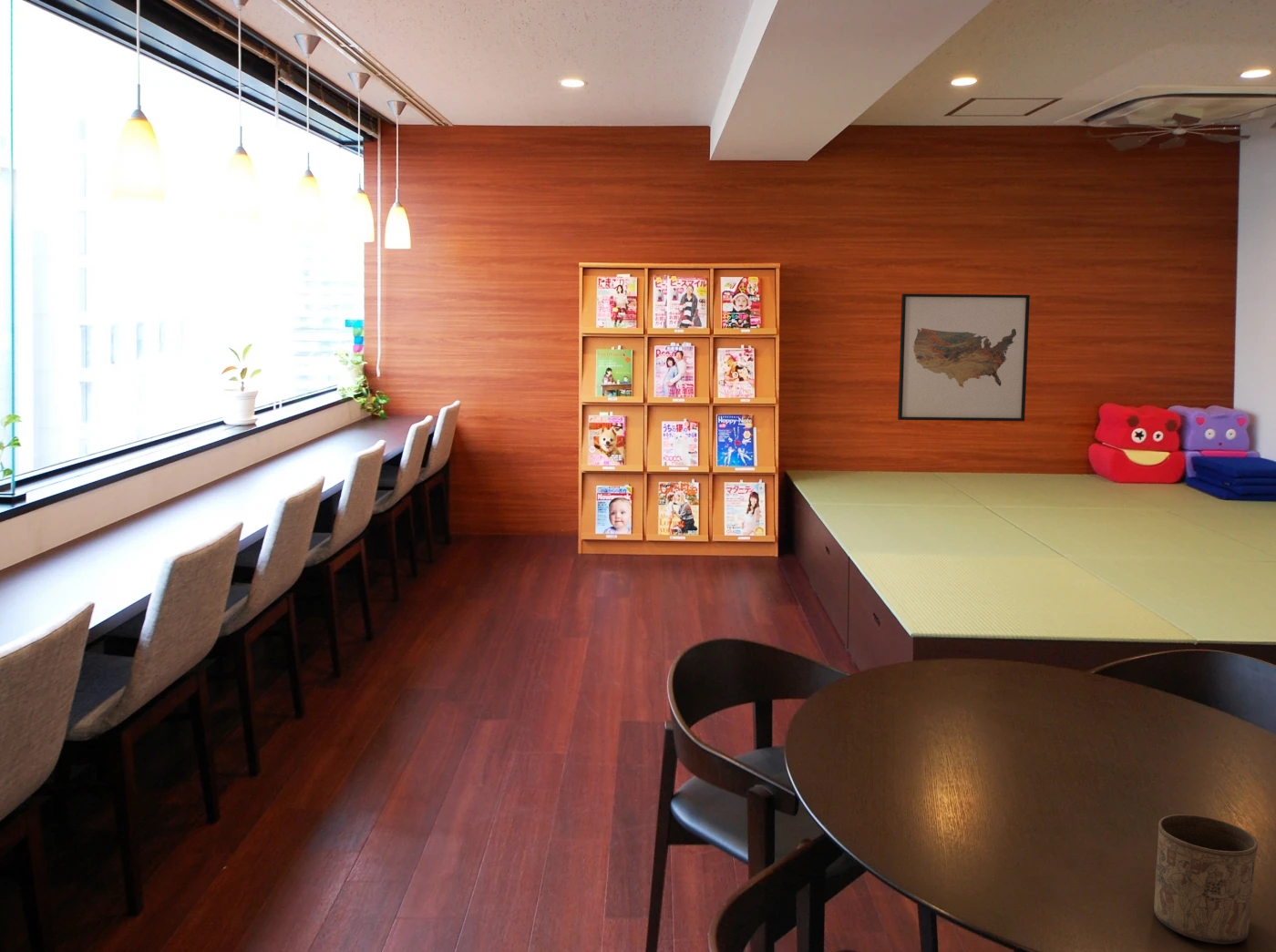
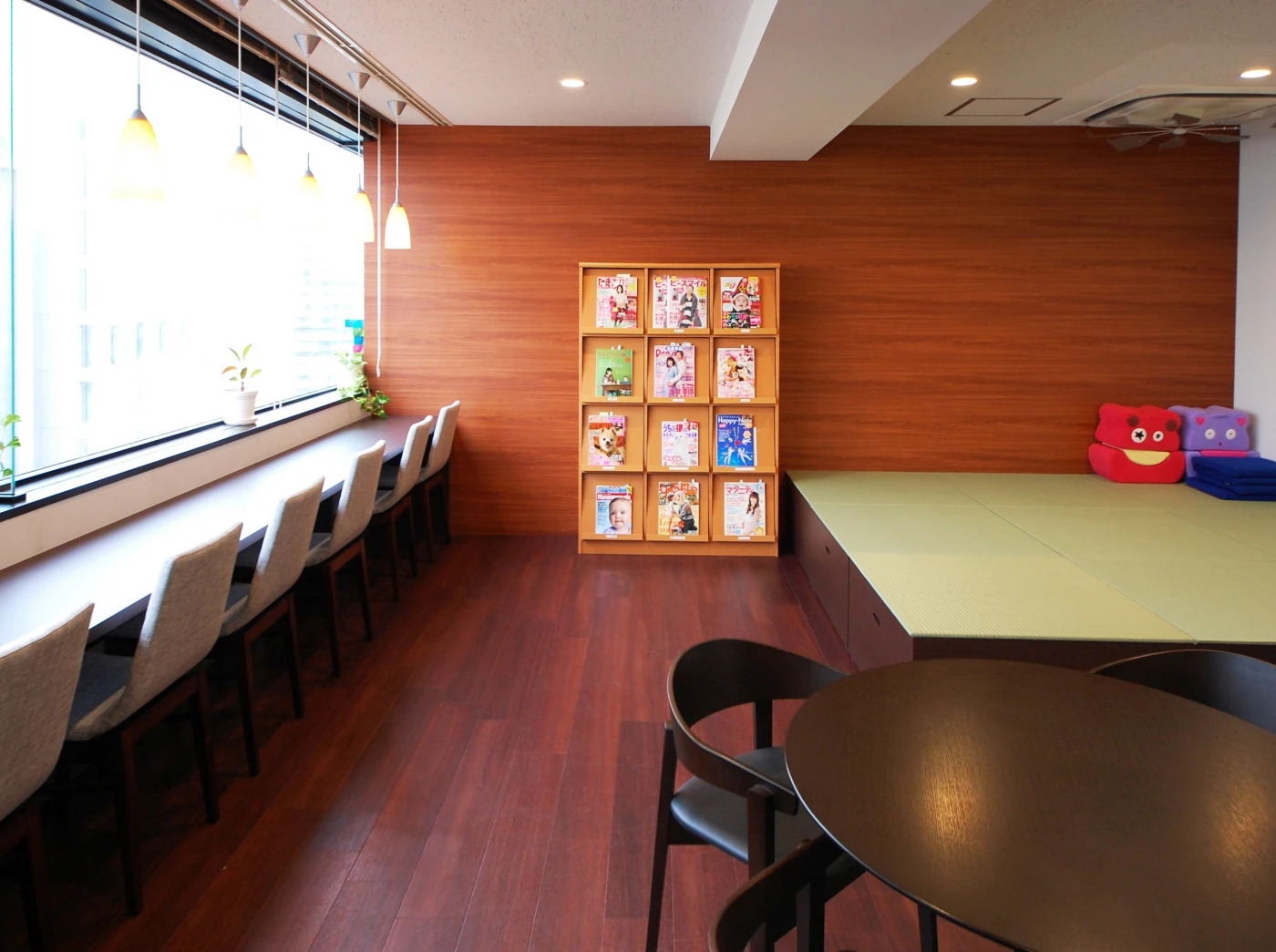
- wall art [897,293,1031,422]
- cup [1153,814,1259,945]
